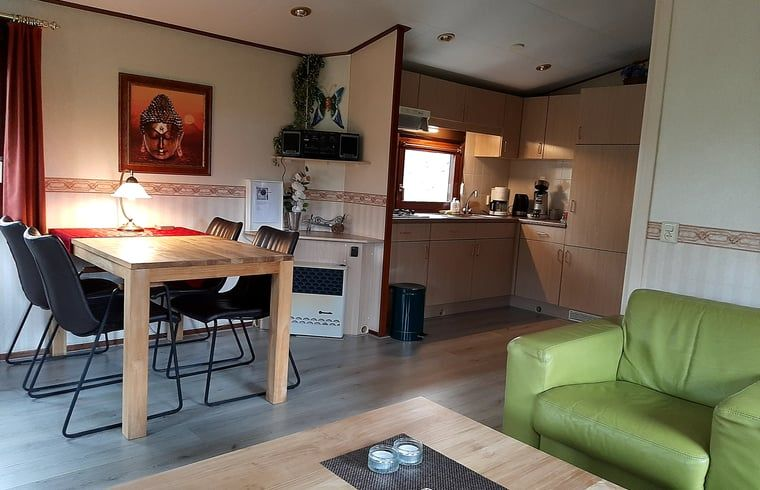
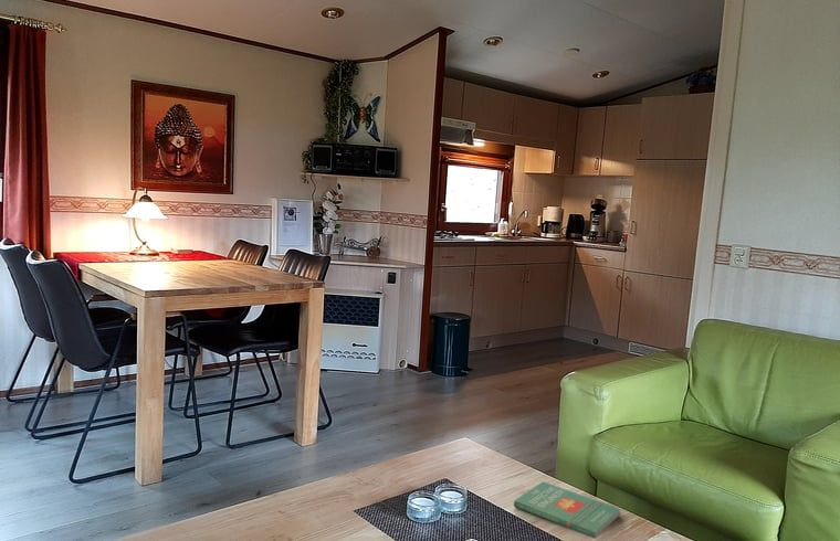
+ book [513,480,621,539]
